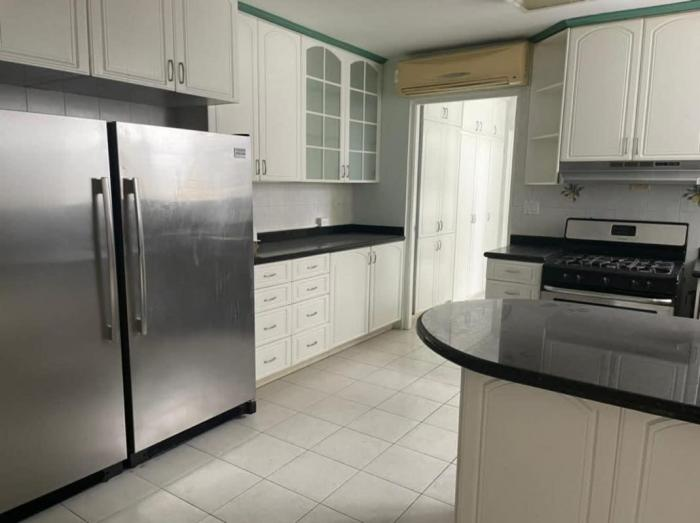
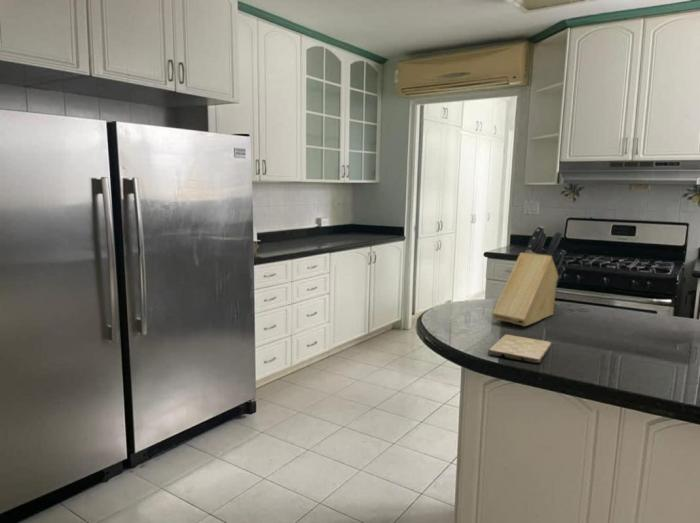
+ knife block [491,225,567,327]
+ cutting board [487,333,552,364]
